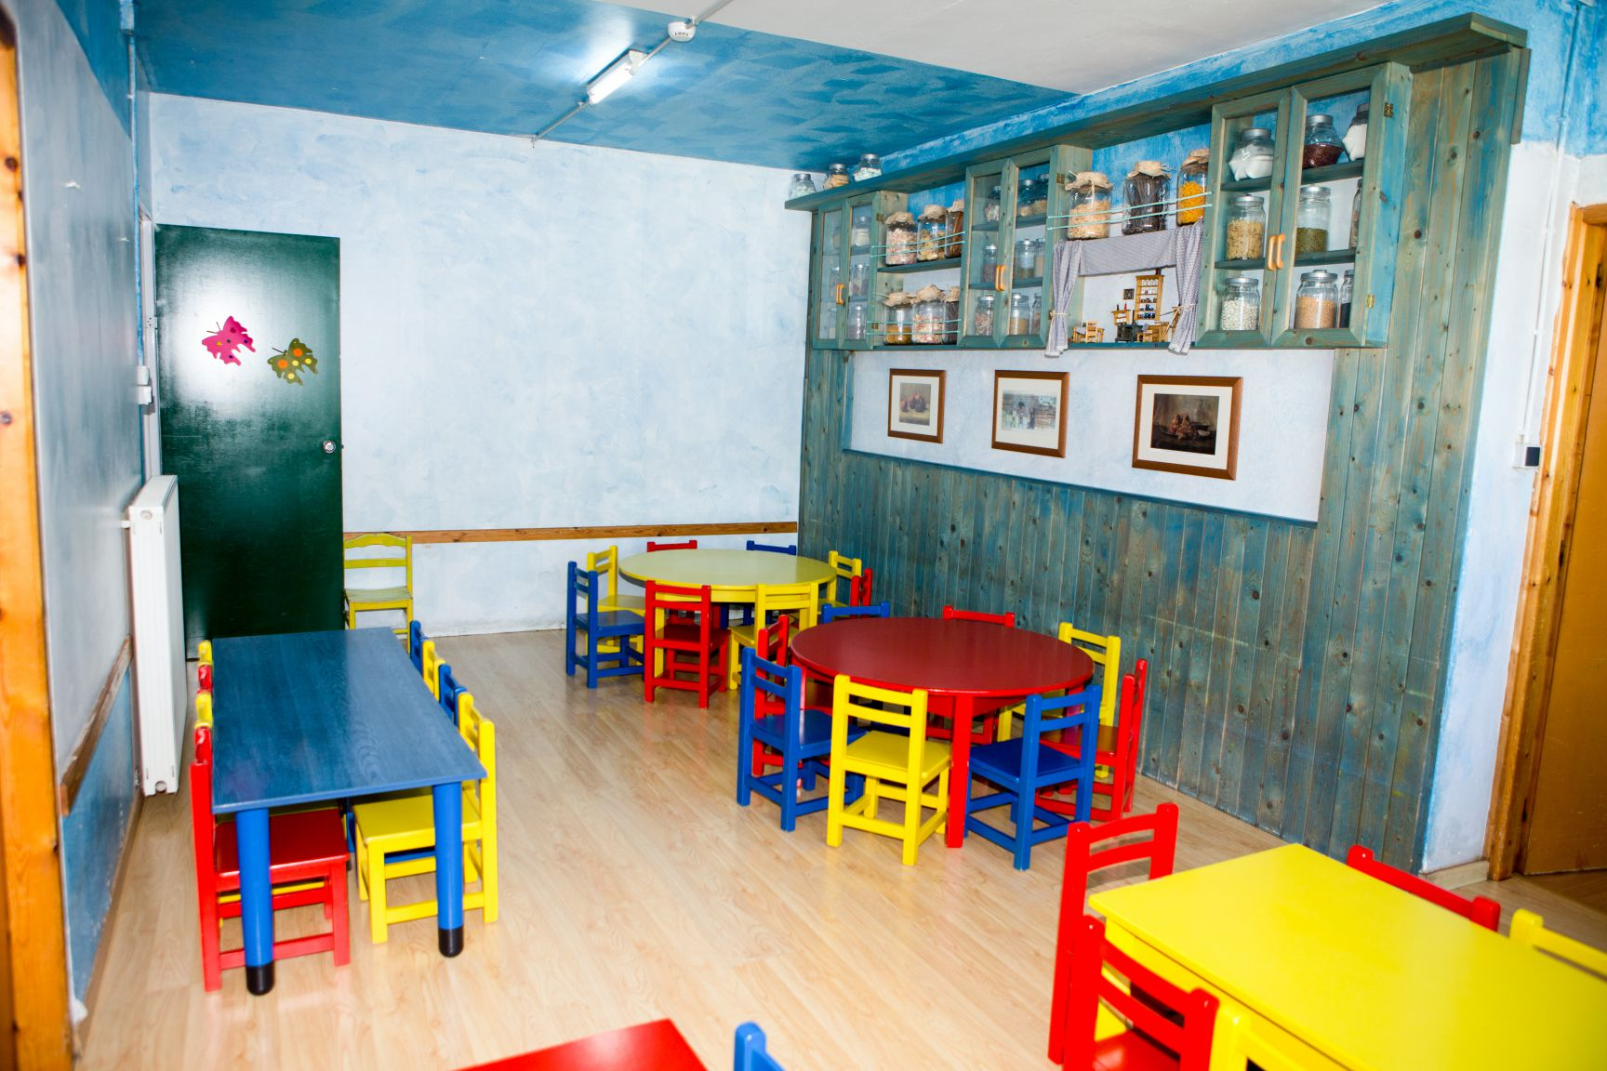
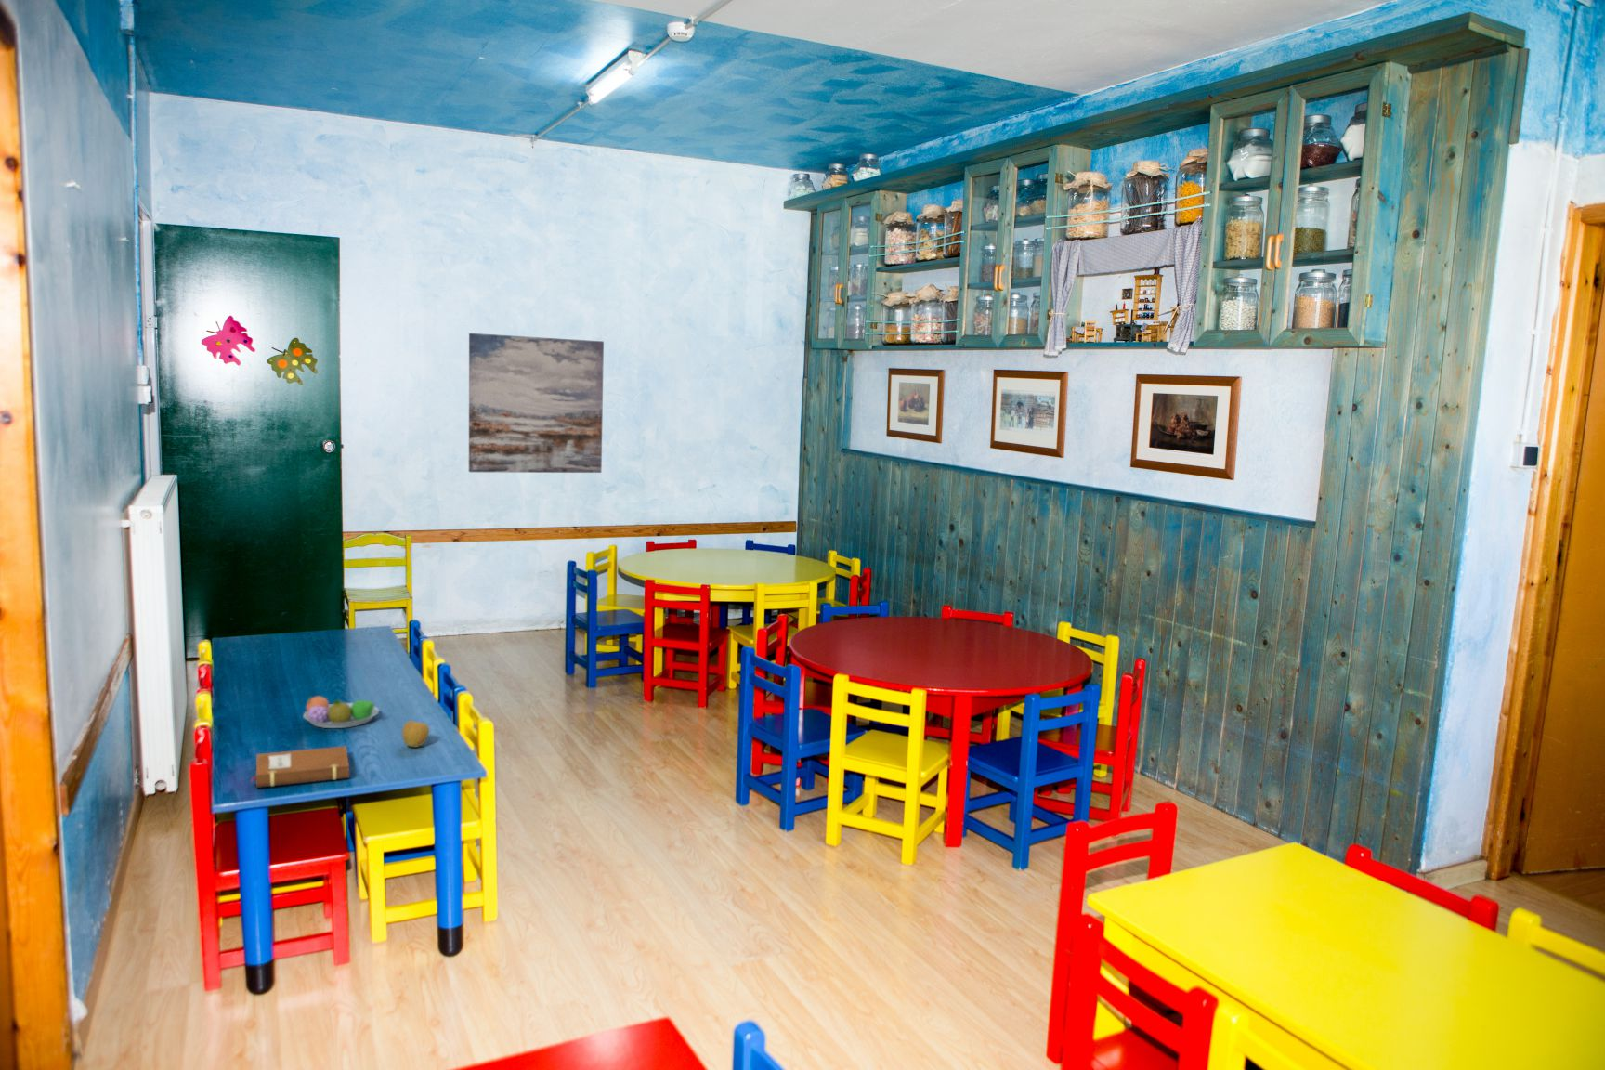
+ wall art [468,332,604,474]
+ fruit bowl [302,695,380,730]
+ notebook [250,745,350,788]
+ apple [401,720,430,748]
